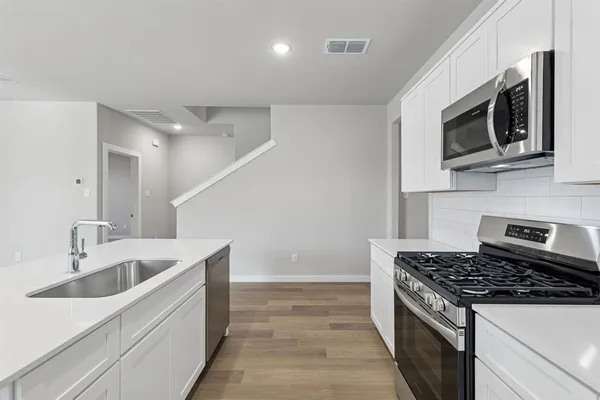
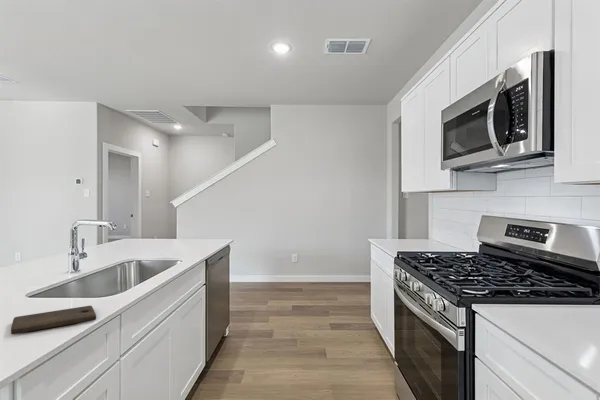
+ cutting board [10,305,97,335]
